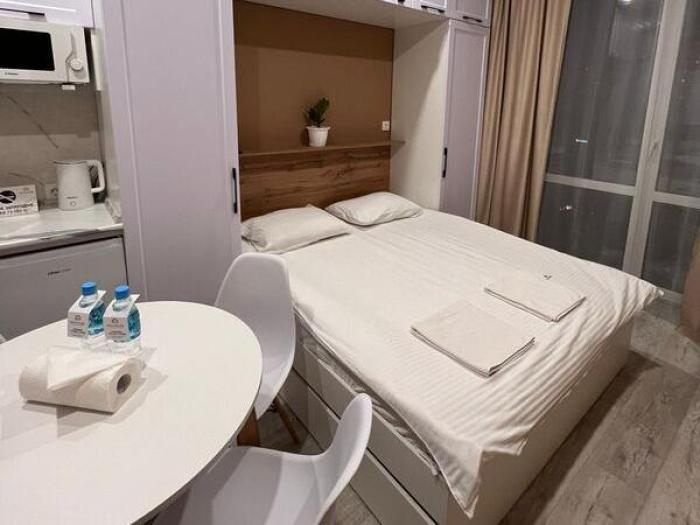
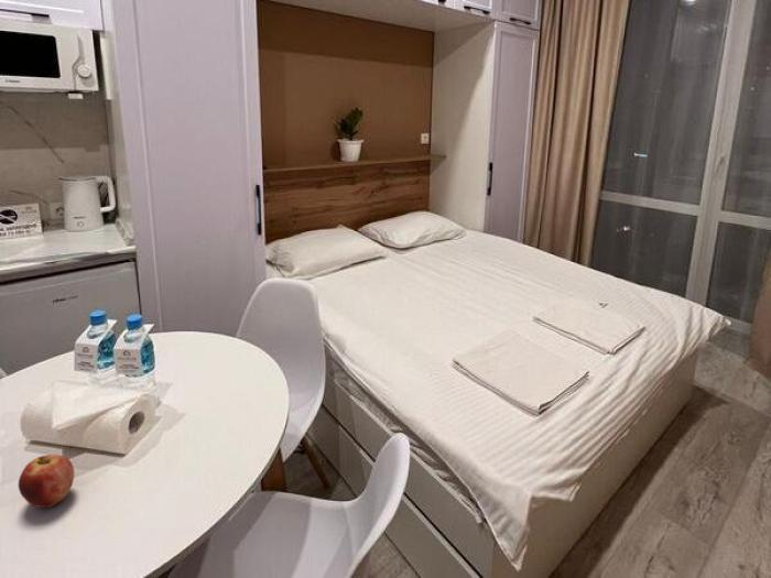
+ apple [18,454,75,509]
